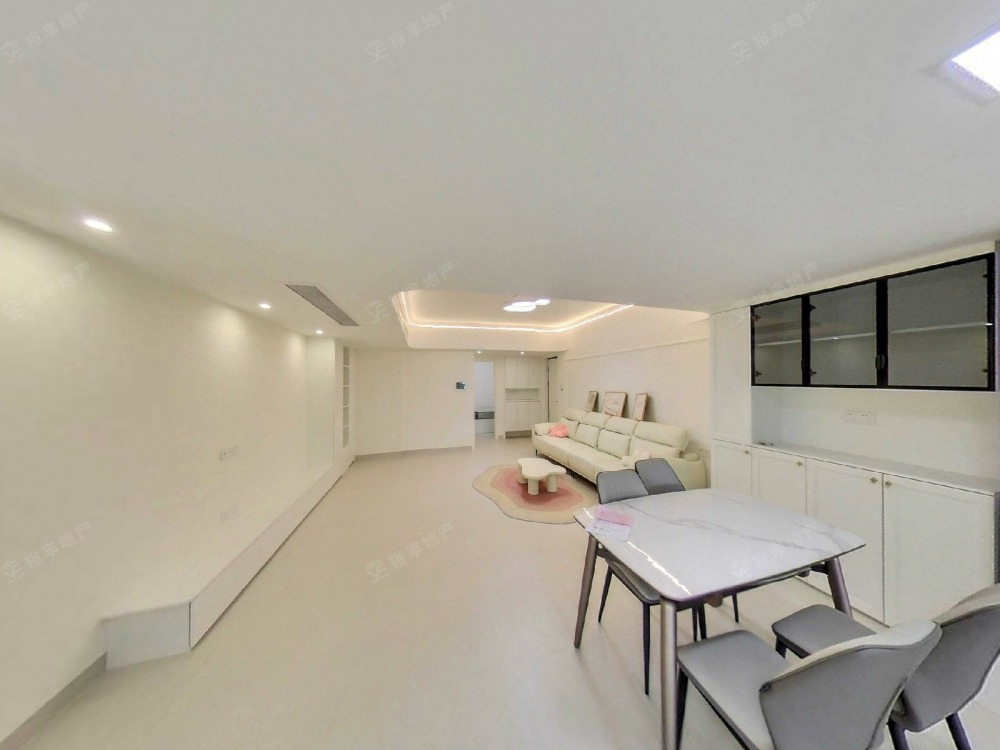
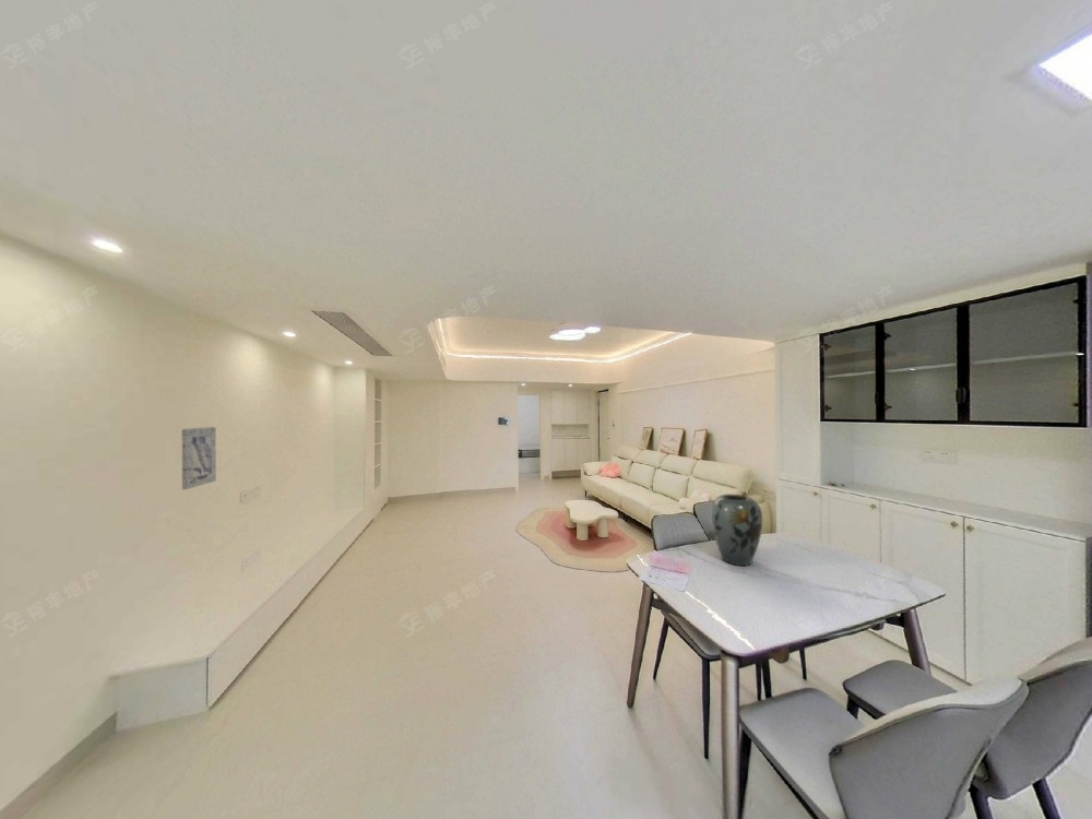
+ vase [711,494,764,567]
+ wall art [181,426,217,490]
